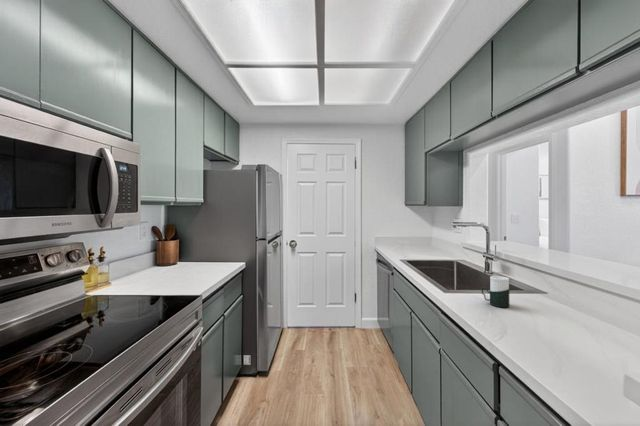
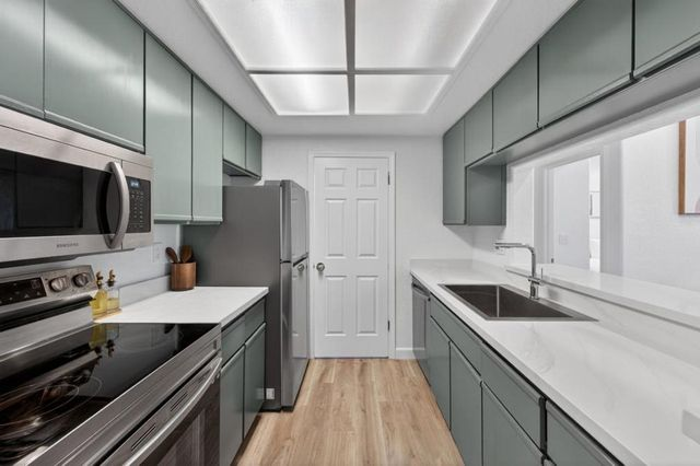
- cup [481,275,511,308]
